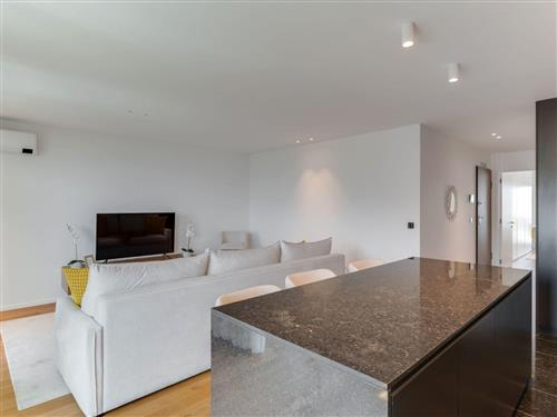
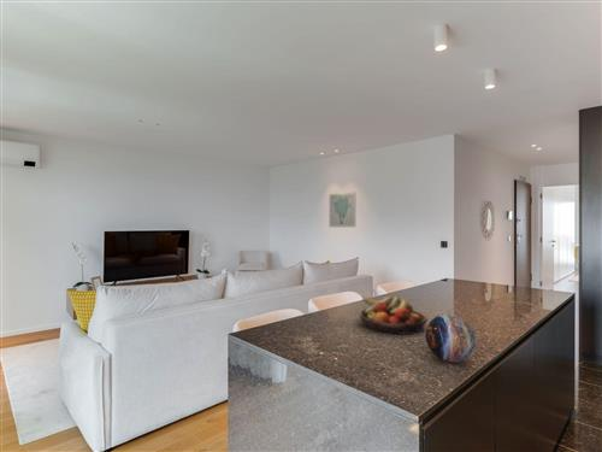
+ wall art [327,190,358,228]
+ decorative orb [424,313,477,363]
+ fruit bowl [359,295,429,336]
